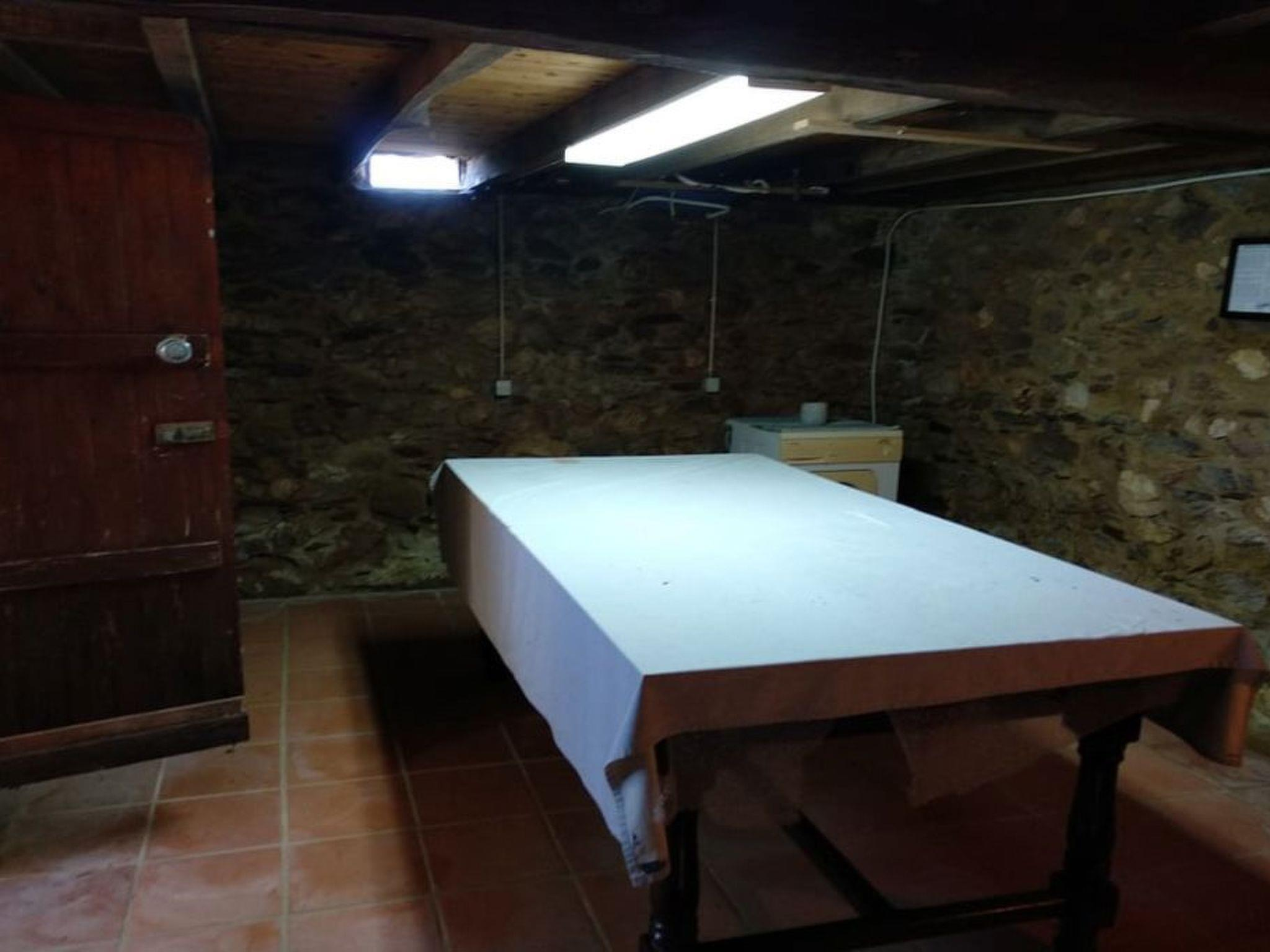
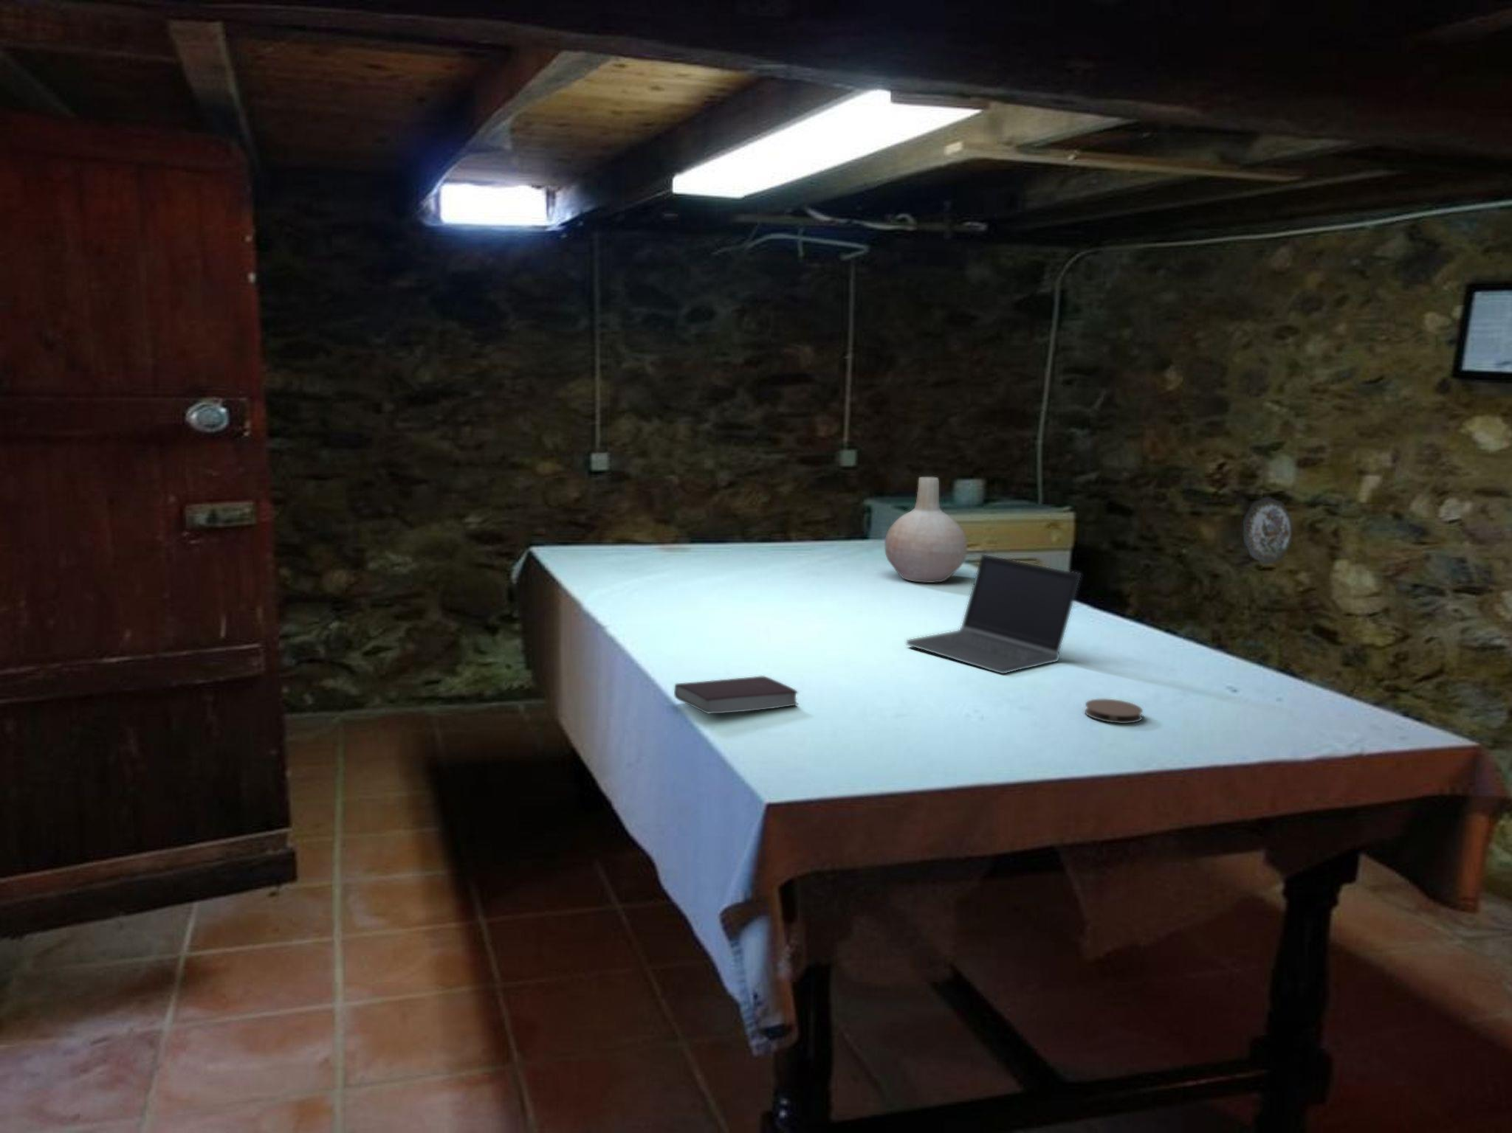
+ decorative plate [1243,496,1293,564]
+ laptop computer [906,553,1081,675]
+ vase [883,476,968,583]
+ coaster [1083,697,1144,725]
+ book [674,676,799,714]
